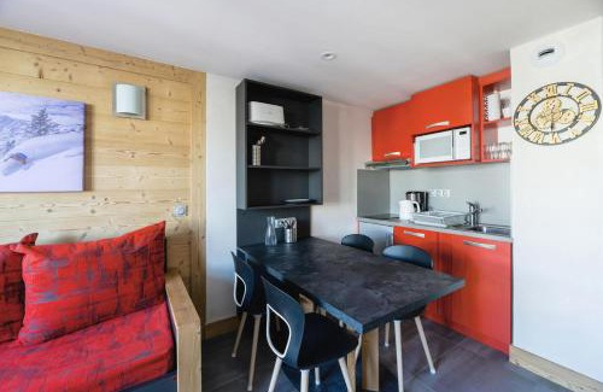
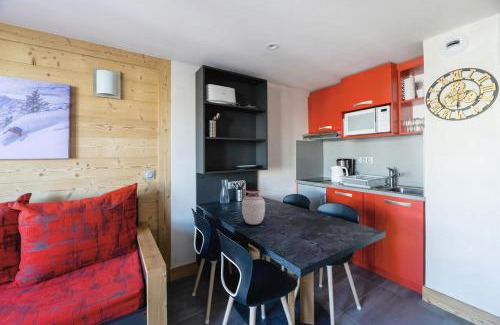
+ vase [241,189,266,225]
